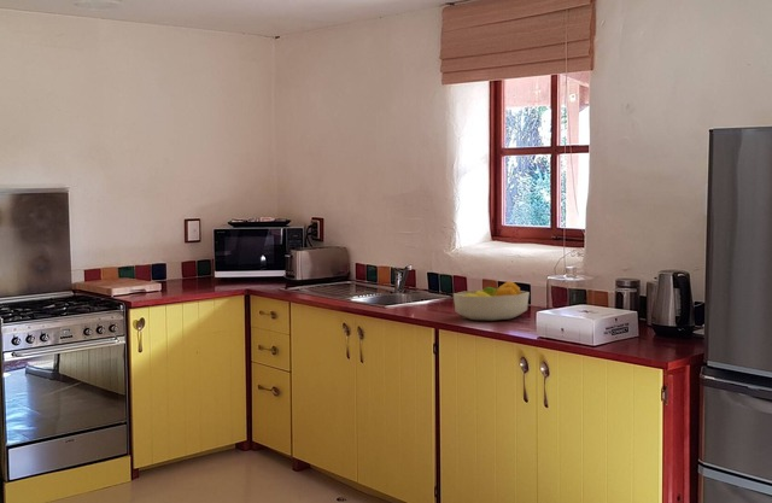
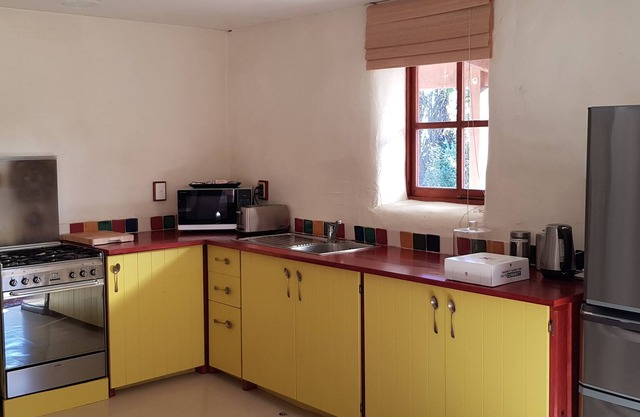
- fruit bowl [452,280,531,322]
